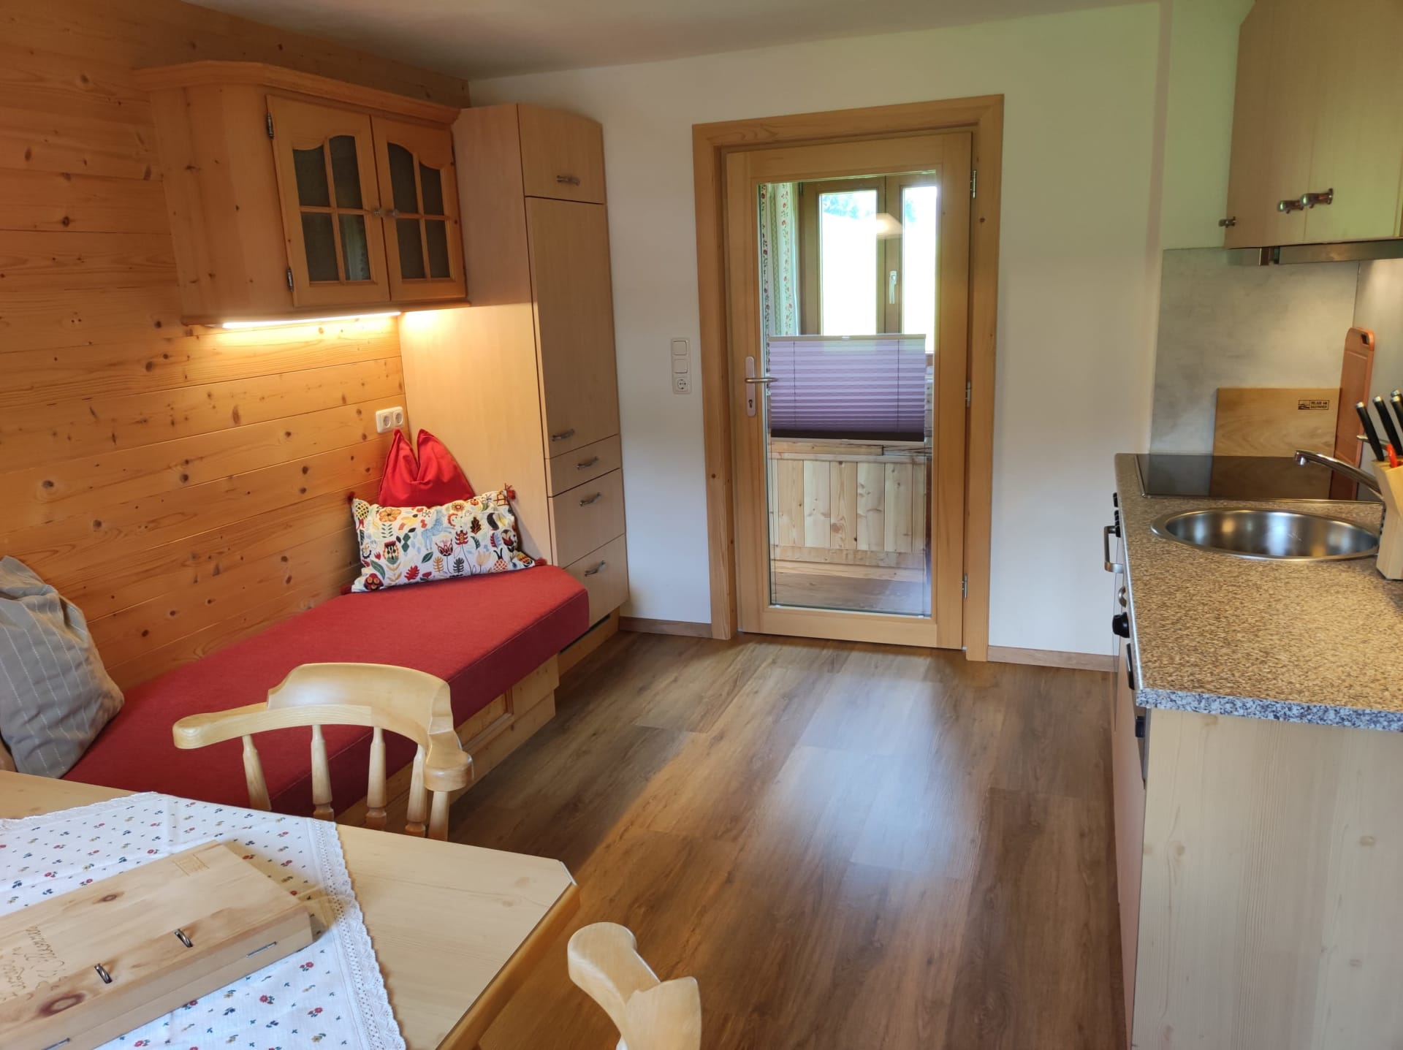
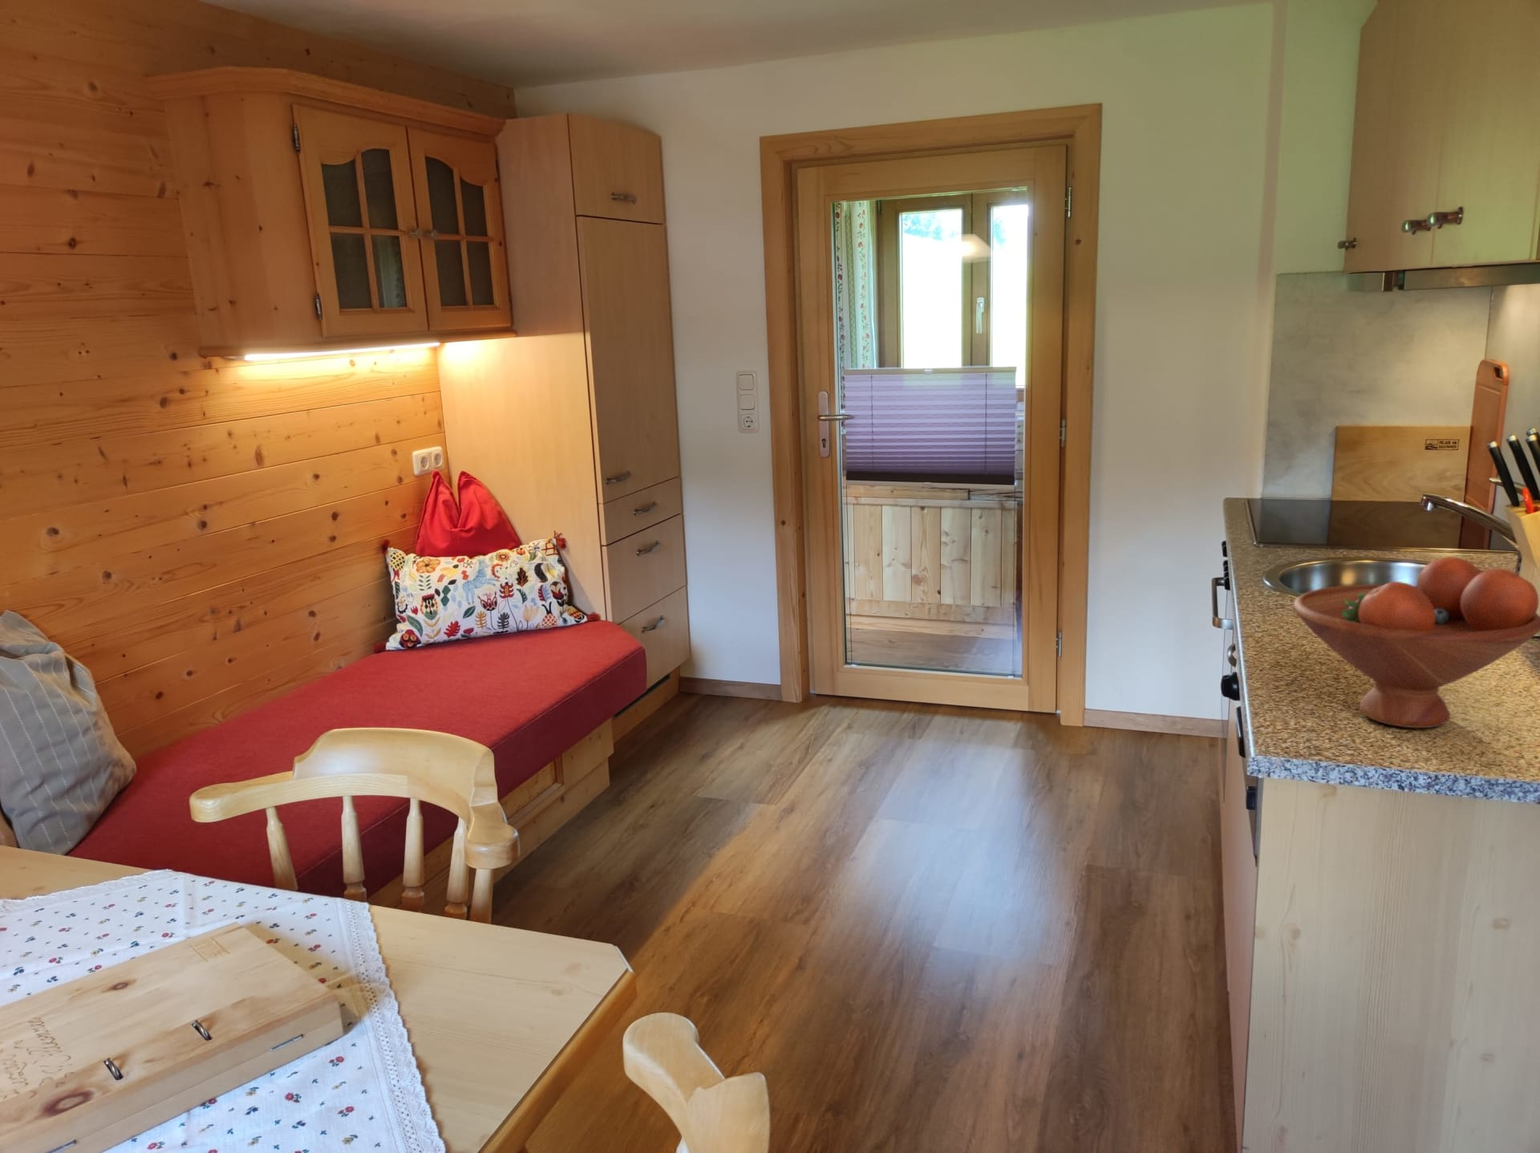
+ fruit bowl [1292,556,1540,729]
